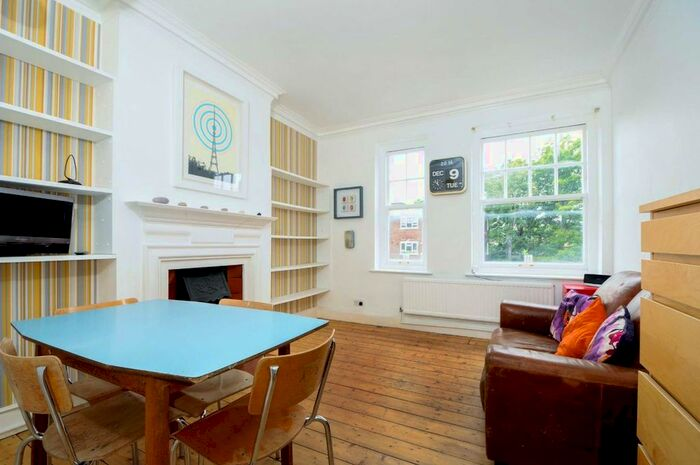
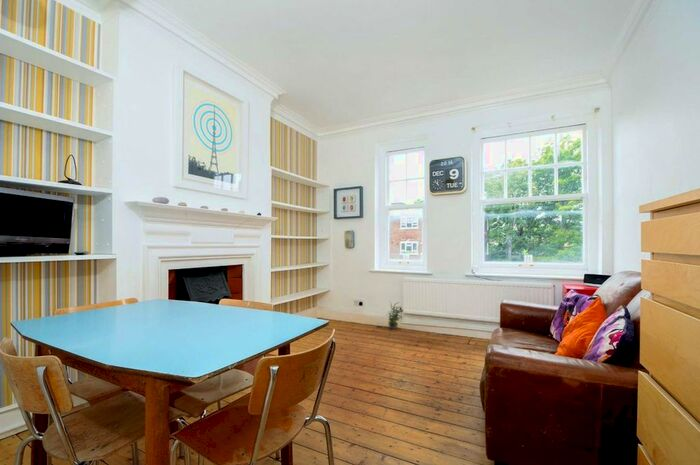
+ potted plant [384,300,404,330]
